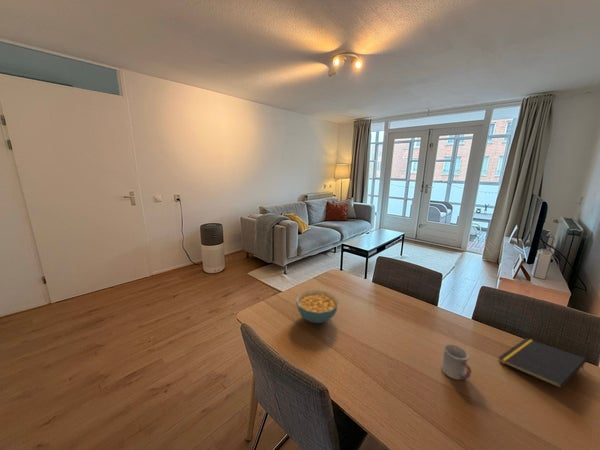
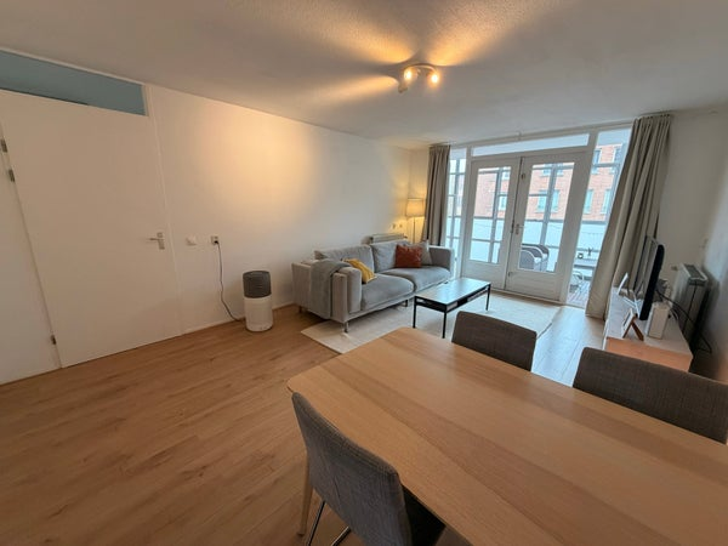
- cup [440,343,472,381]
- notepad [497,337,588,390]
- cereal bowl [295,289,339,324]
